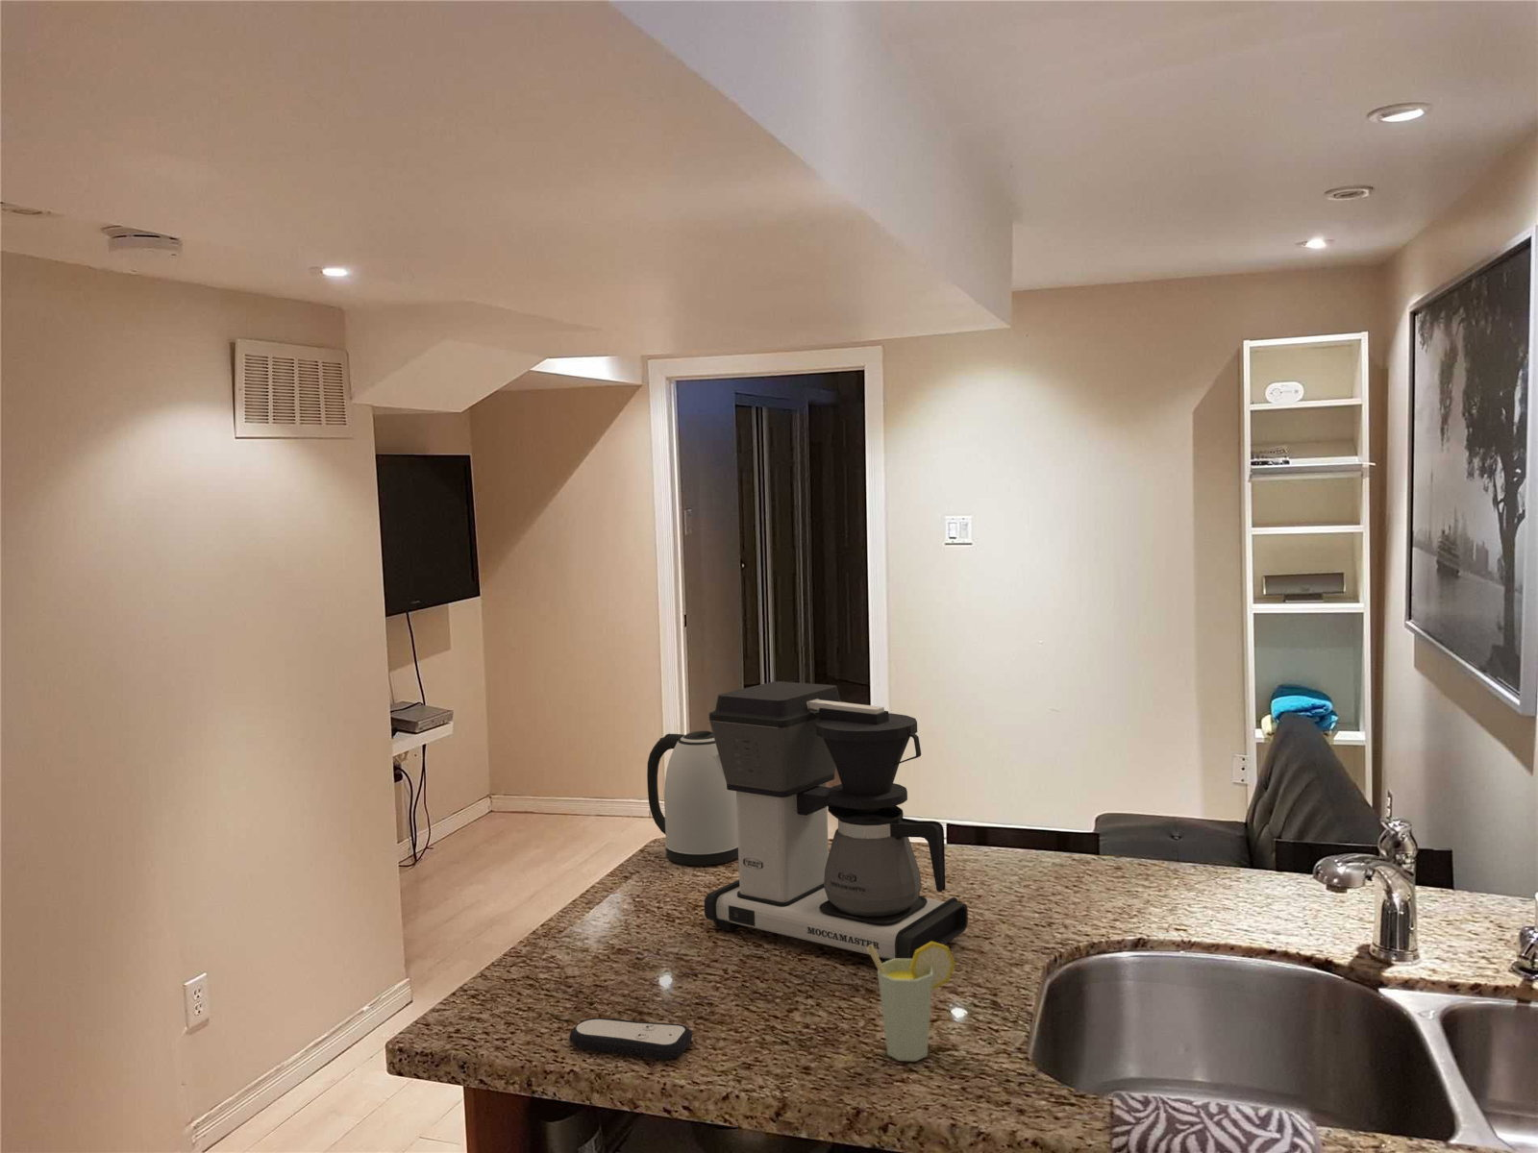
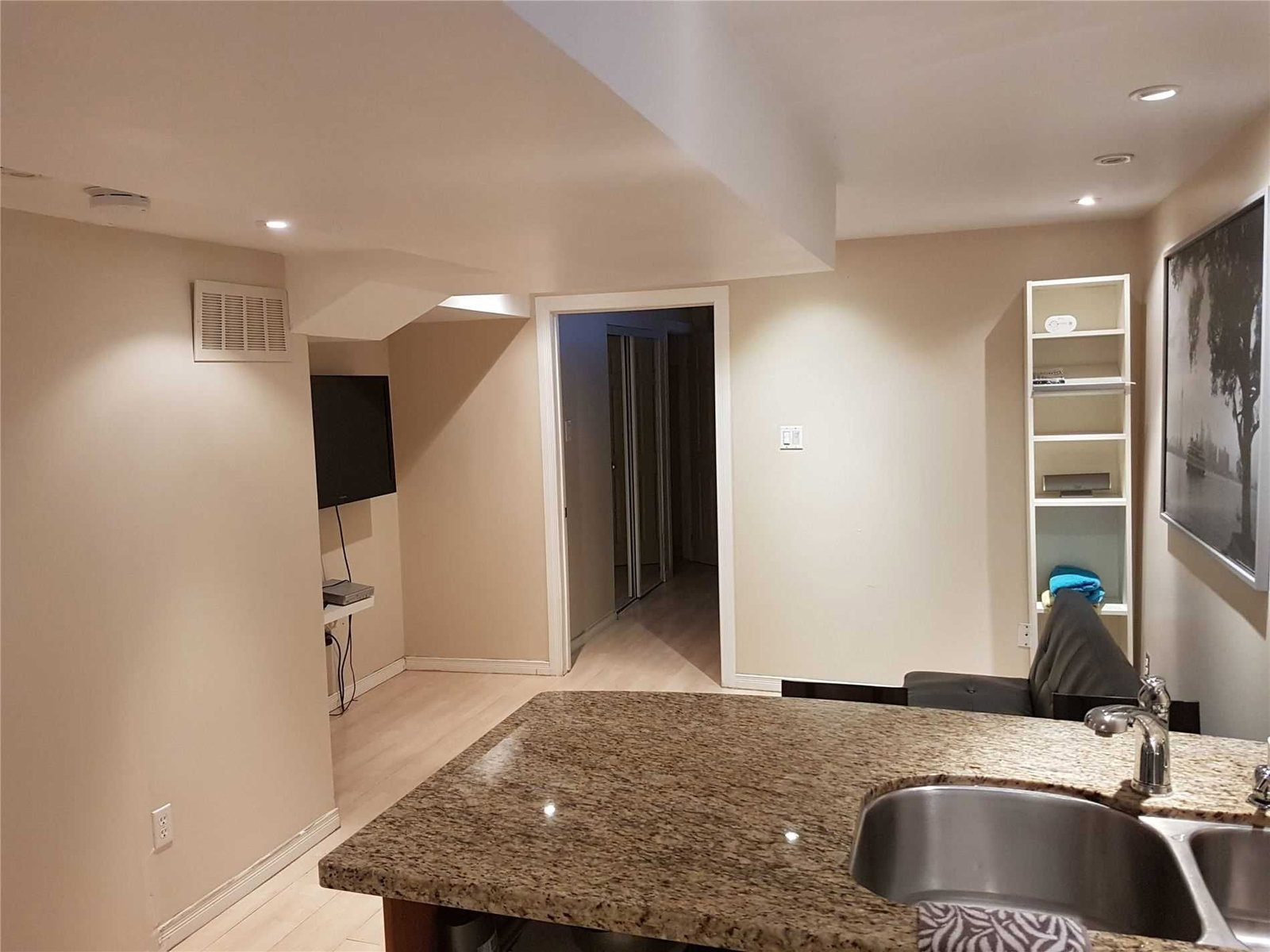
- kettle [645,730,739,866]
- cup [867,941,957,1062]
- coffee maker [704,681,969,962]
- remote control [568,1016,693,1061]
